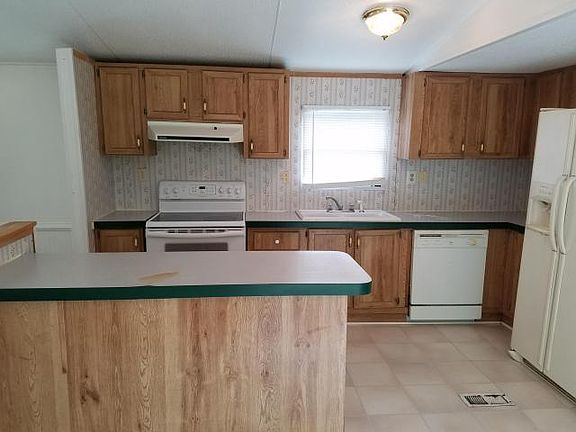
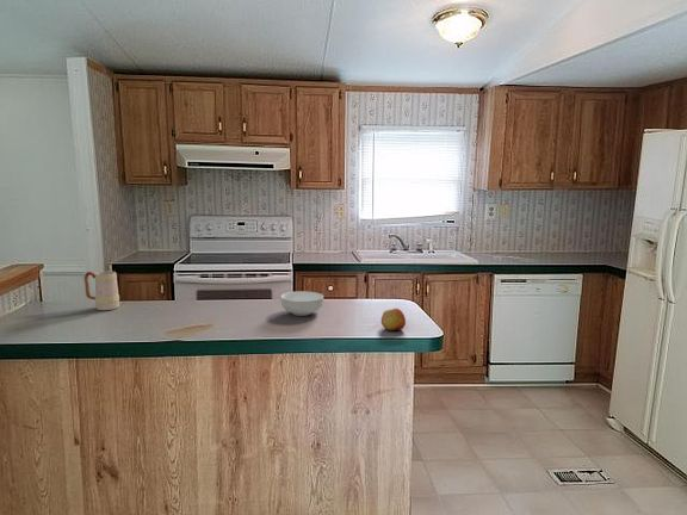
+ cereal bowl [280,290,324,317]
+ apple [380,308,407,331]
+ mug [83,271,120,311]
